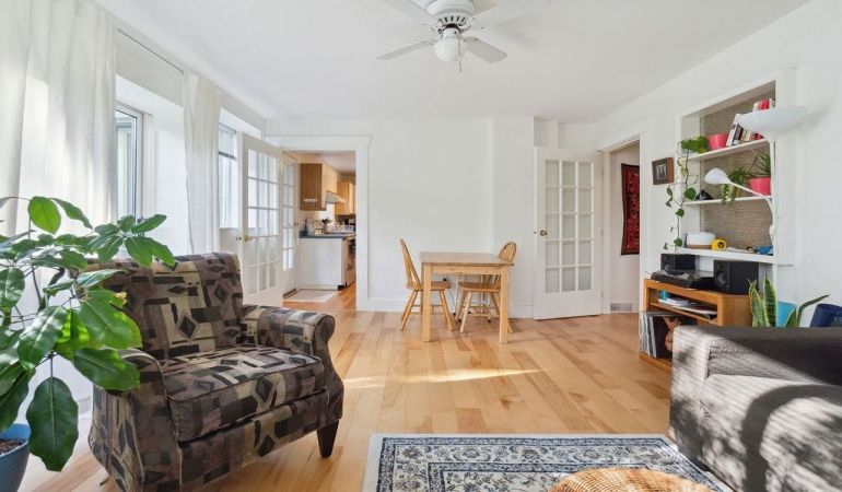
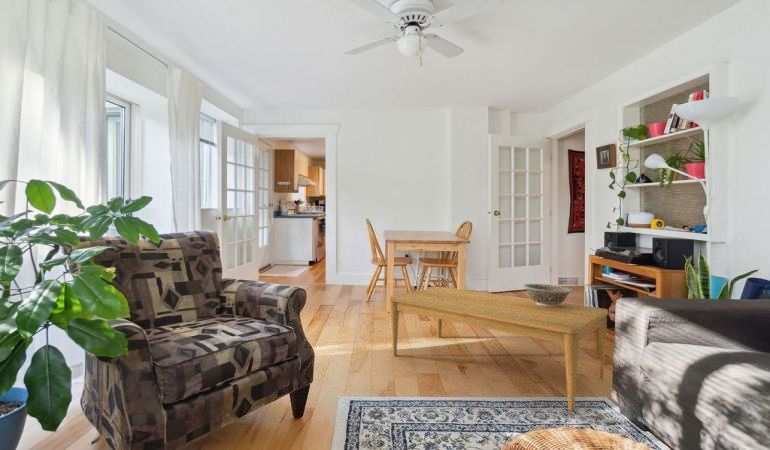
+ coffee table [388,286,609,413]
+ decorative bowl [522,283,574,307]
